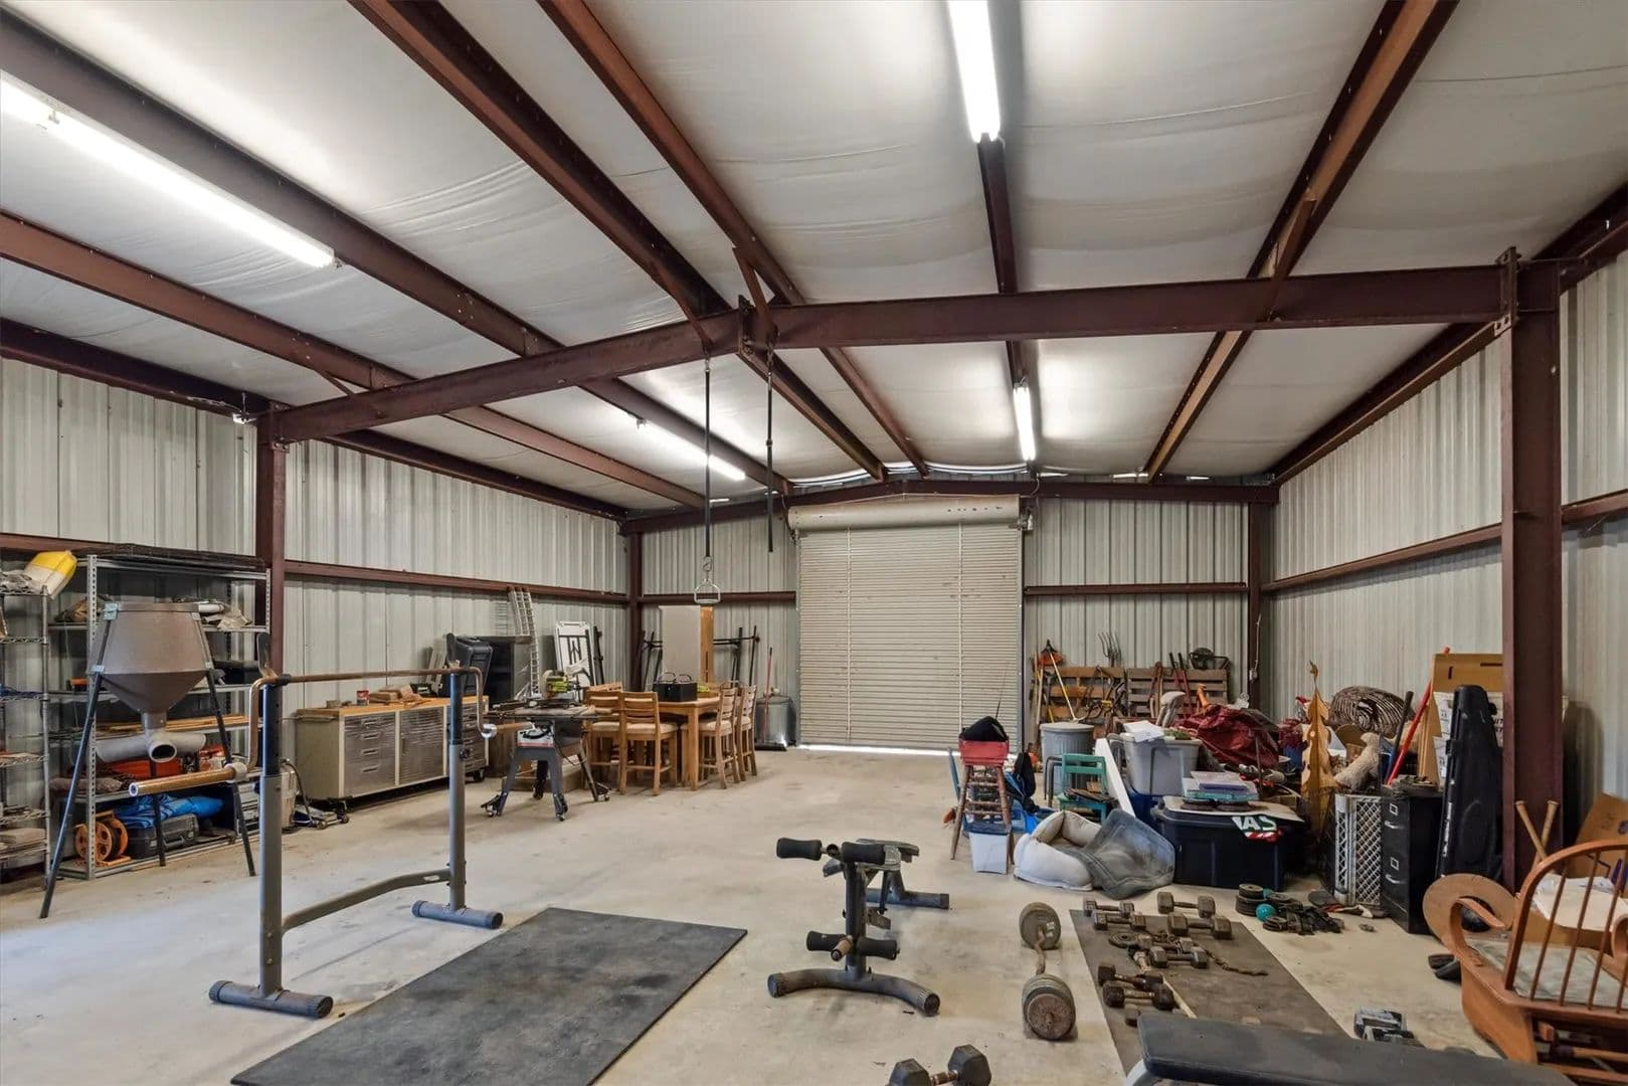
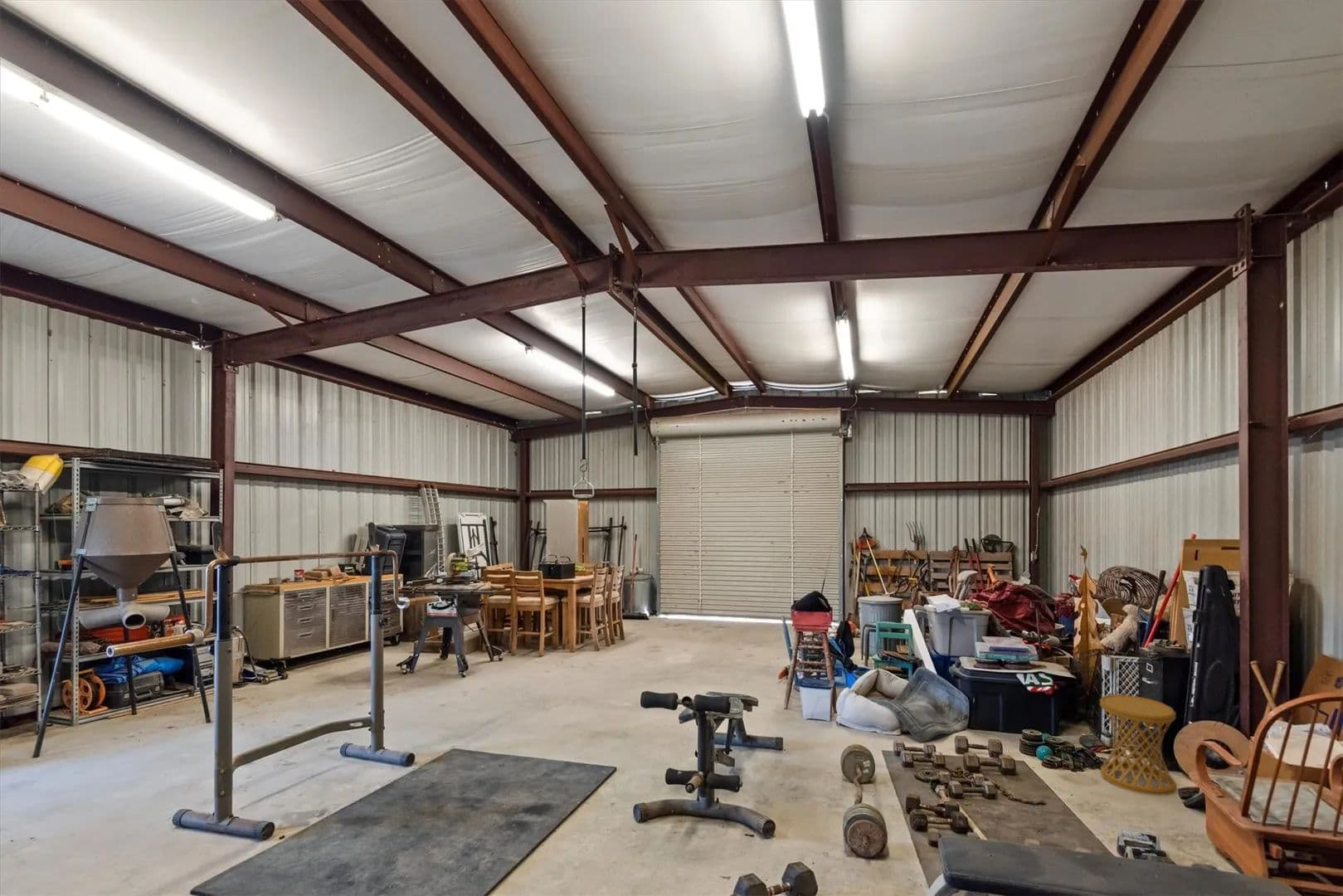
+ side table [1099,694,1178,796]
